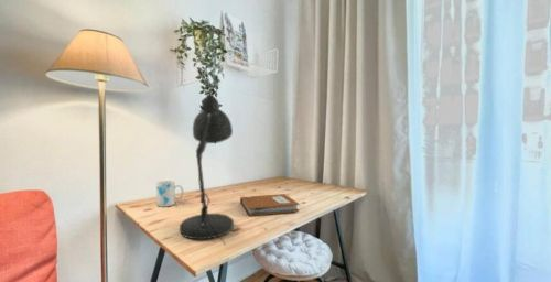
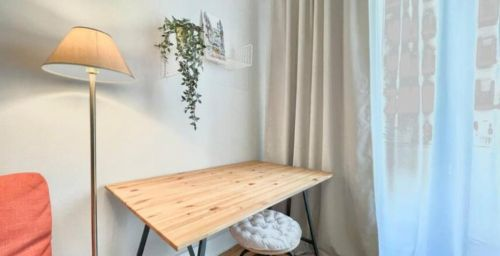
- notebook [239,193,300,217]
- mug [155,180,184,208]
- desk lamp [179,93,235,246]
